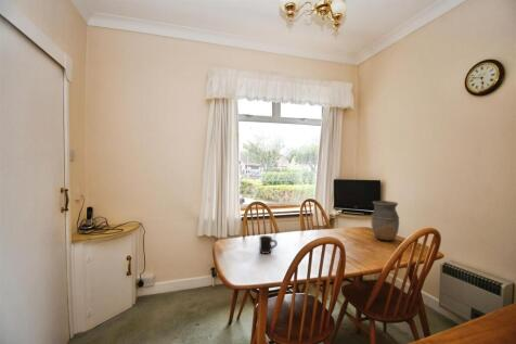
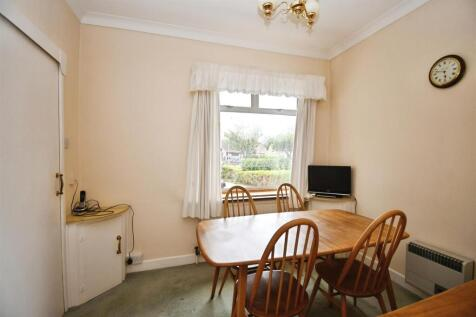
- mug [258,234,279,255]
- vase [371,200,400,242]
